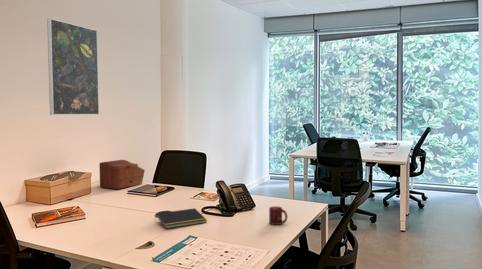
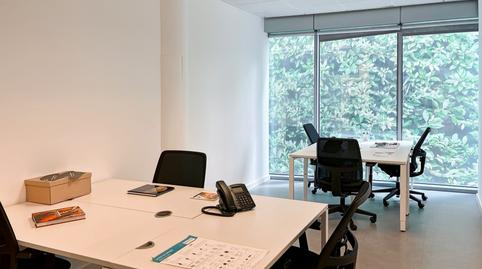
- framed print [46,18,100,116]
- cup [268,206,288,226]
- notepad [154,207,208,229]
- sewing box [98,159,146,190]
